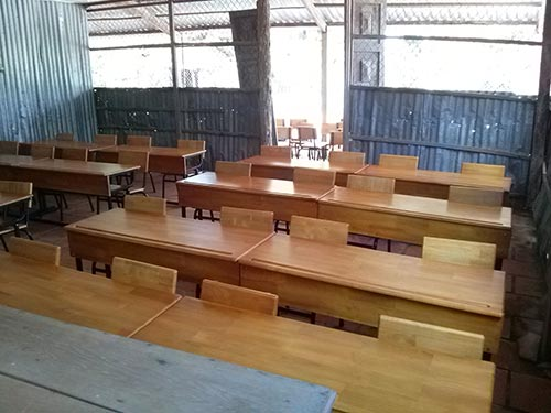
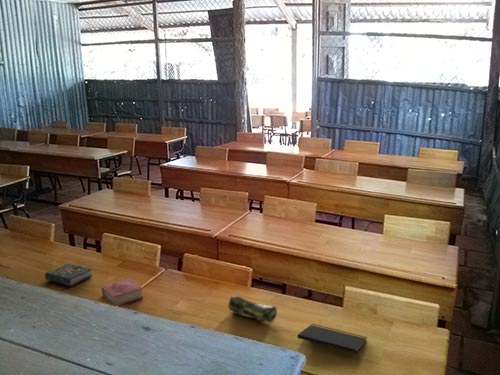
+ notepad [296,323,368,362]
+ book [44,263,93,287]
+ pencil case [227,294,278,324]
+ book [101,278,144,307]
